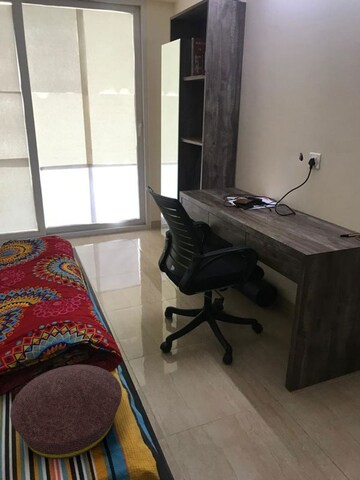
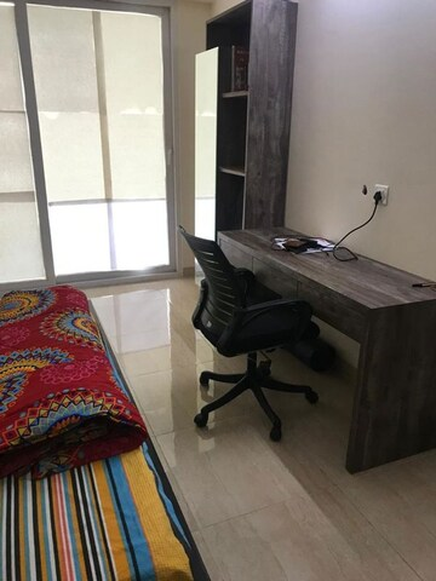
- cushion [9,364,123,460]
